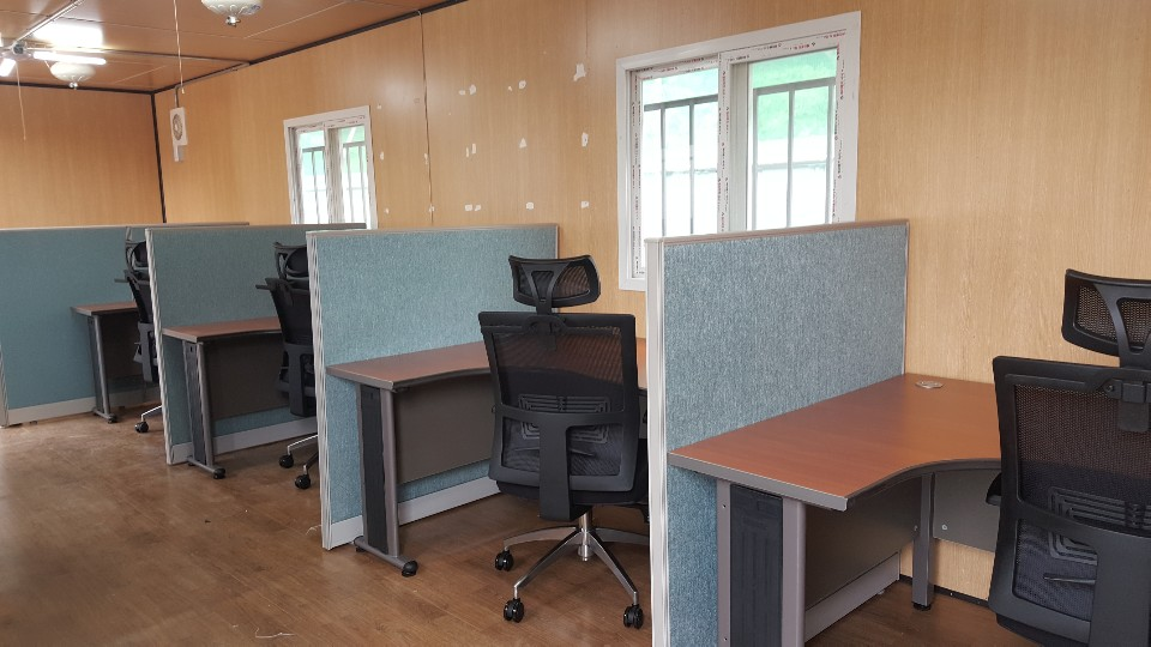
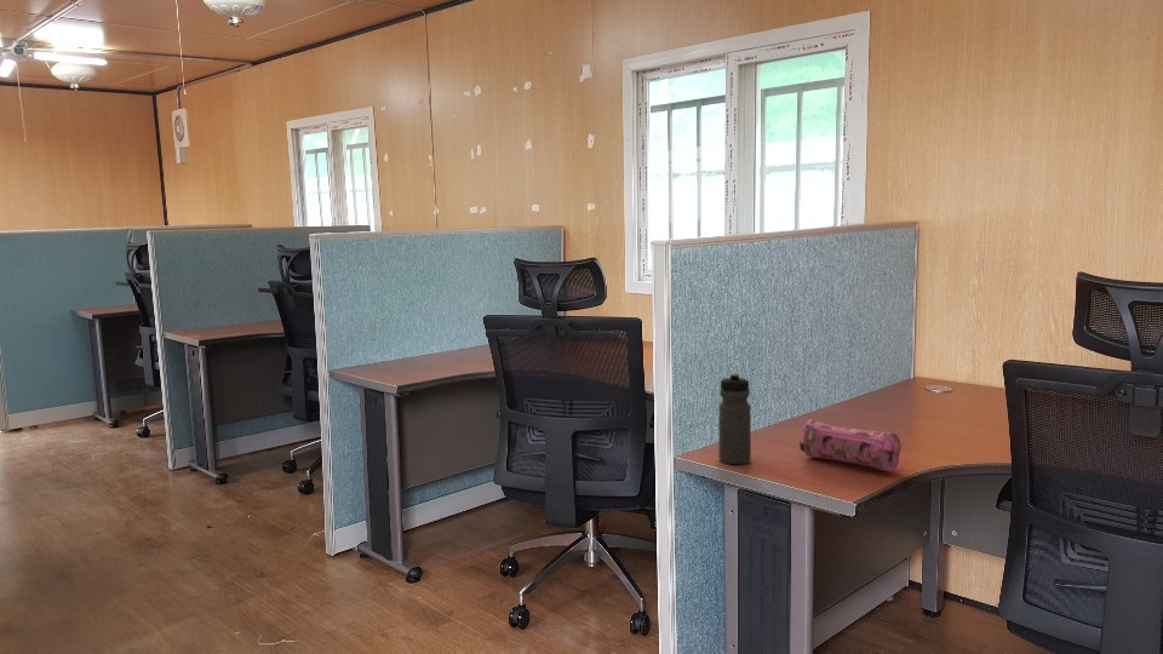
+ pencil case [798,418,901,472]
+ water bottle [717,372,752,465]
